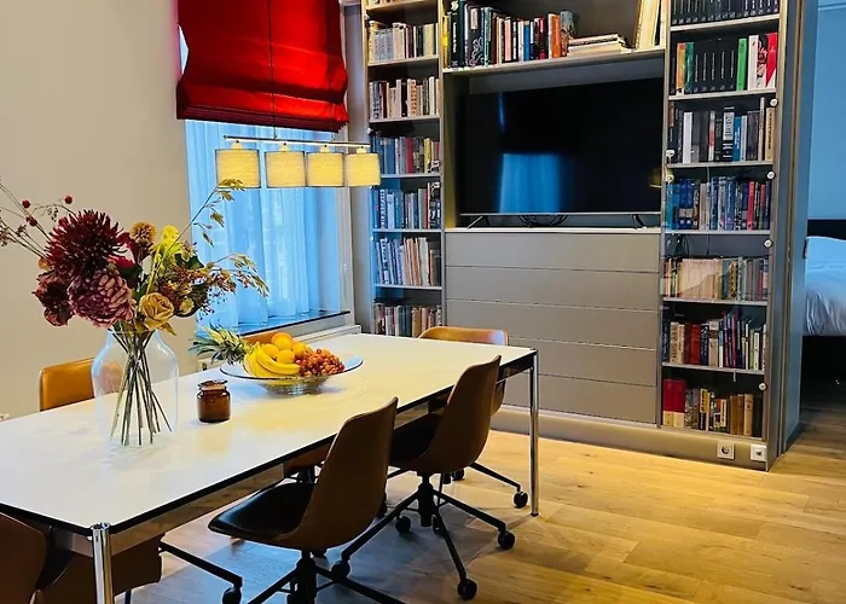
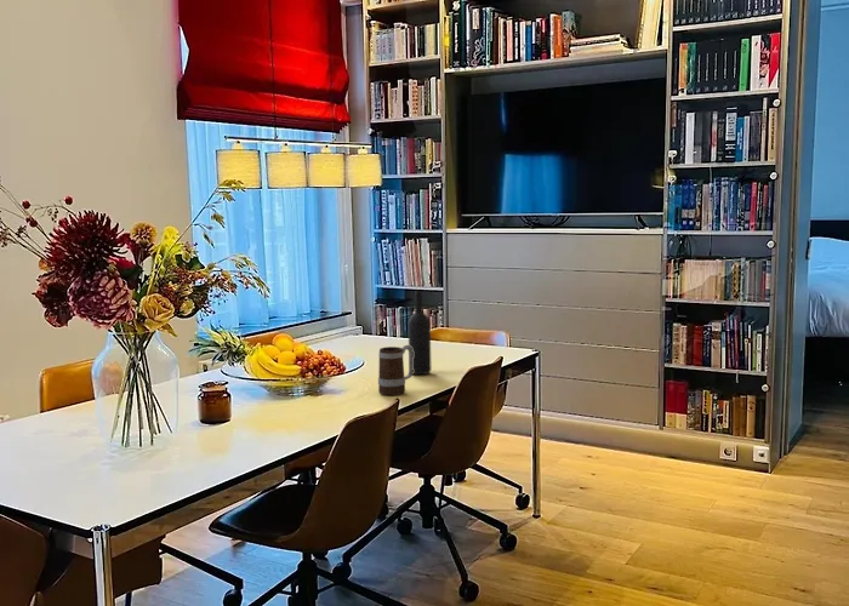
+ wine bottle [408,290,433,376]
+ mug [377,344,414,396]
